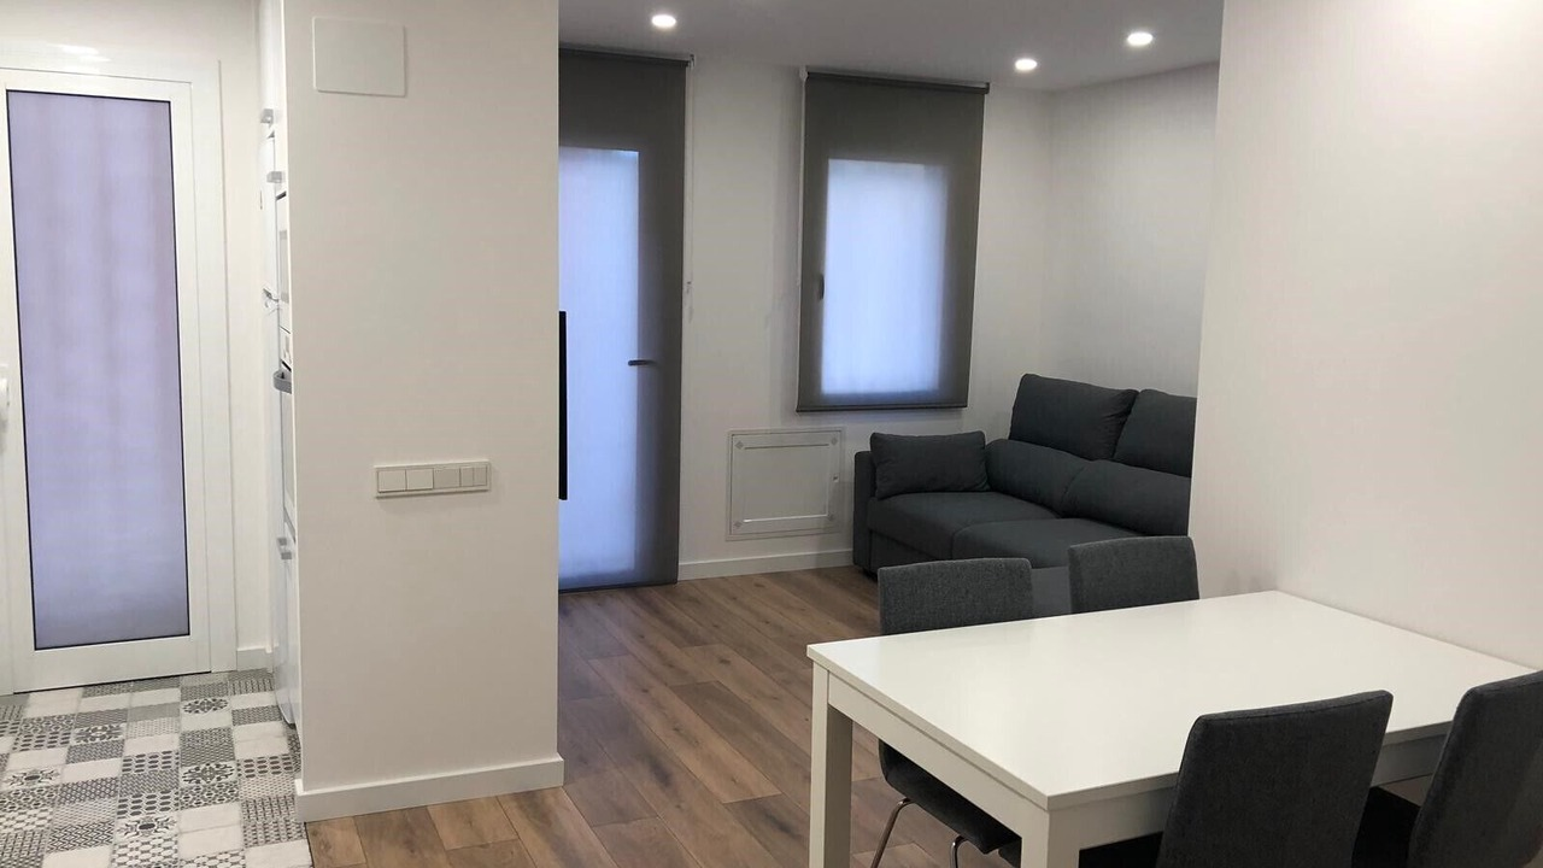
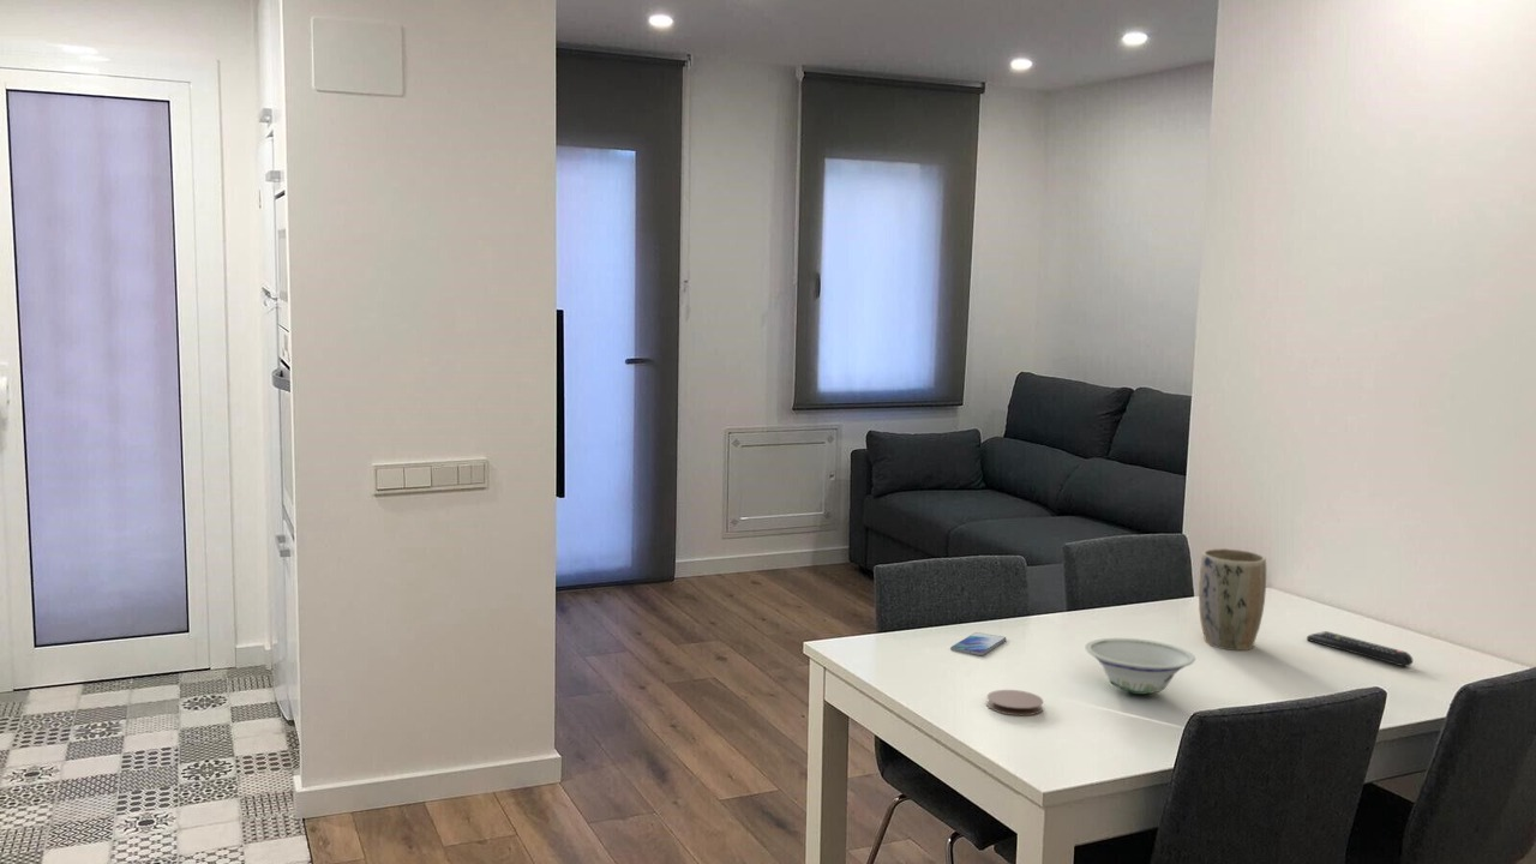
+ plant pot [1198,547,1267,652]
+ remote control [1306,630,1414,668]
+ smartphone [949,631,1007,656]
+ bowl [1084,637,1196,696]
+ coaster [985,689,1044,716]
